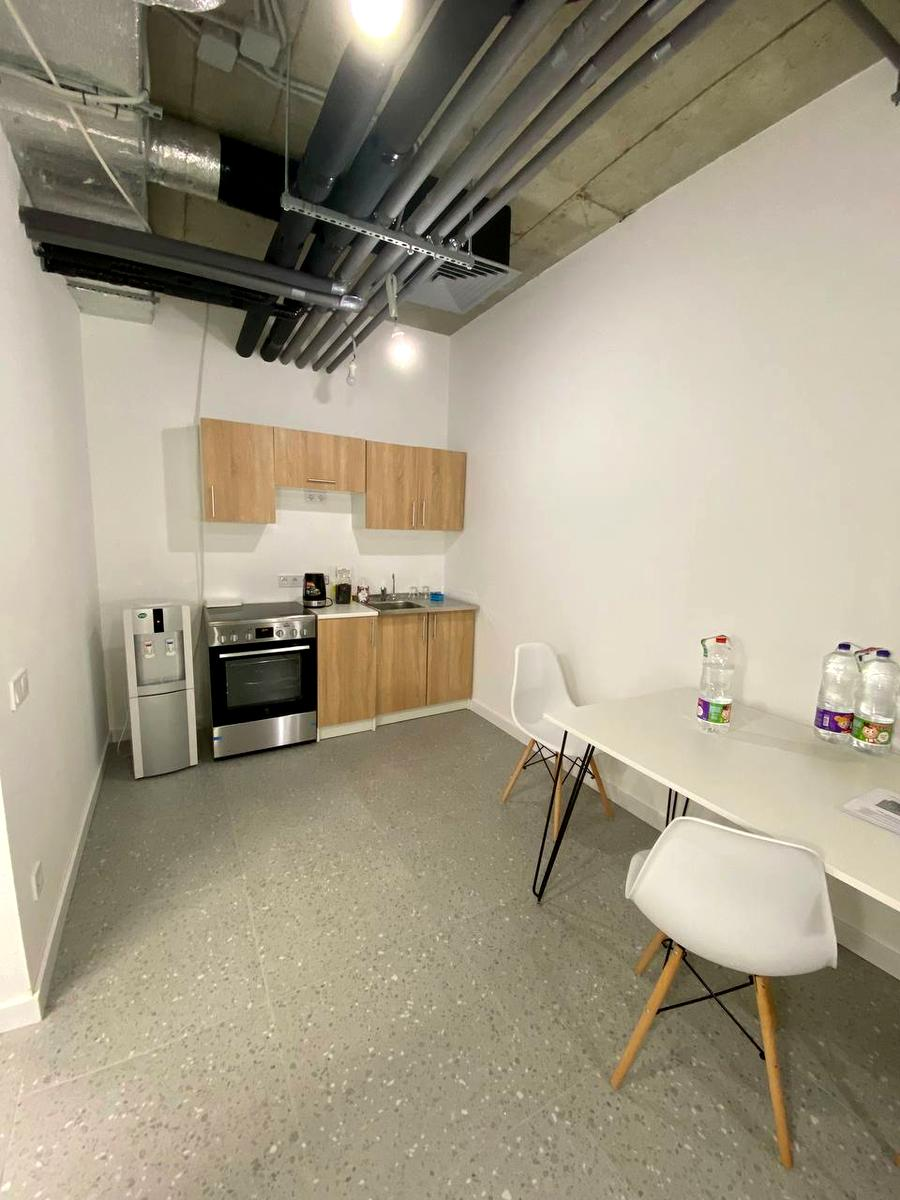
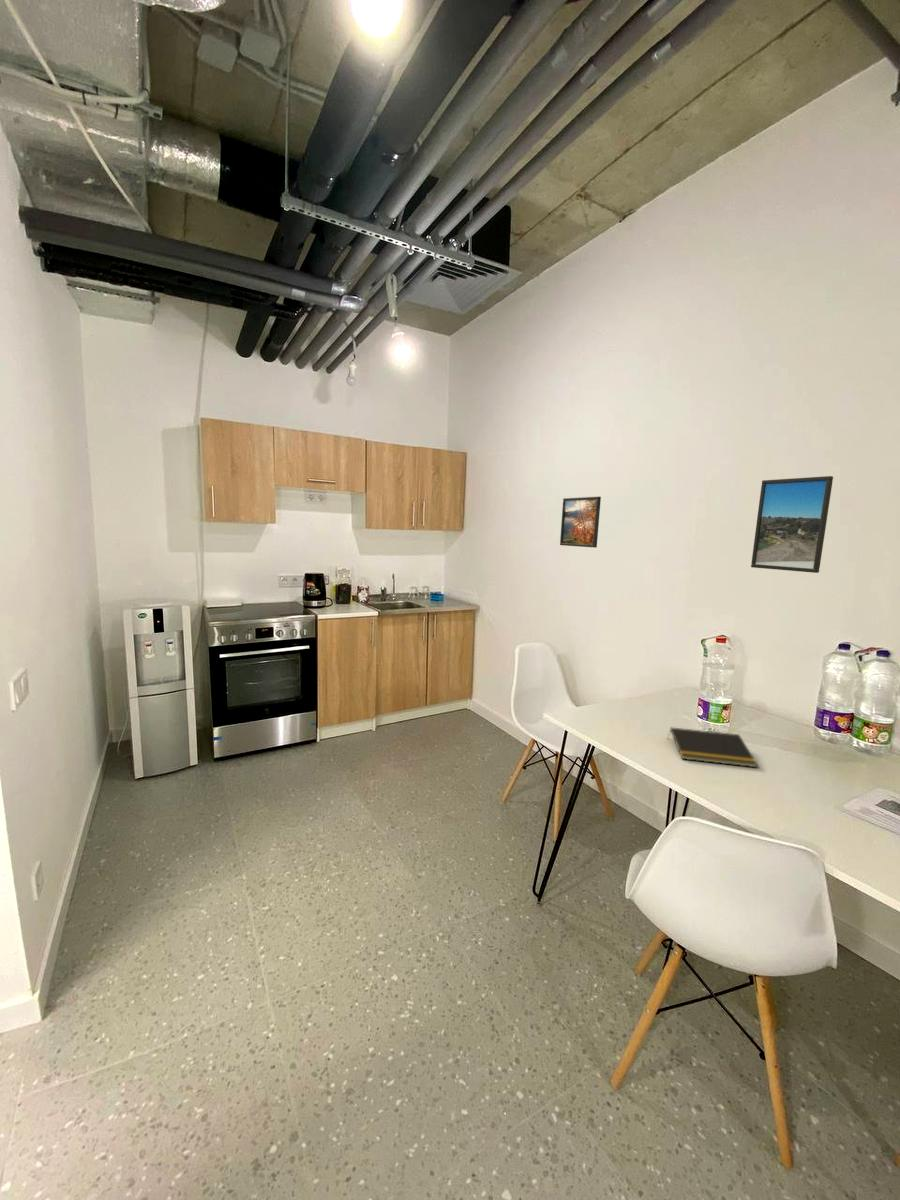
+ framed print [750,475,834,574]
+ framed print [559,496,602,549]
+ notepad [667,727,759,768]
